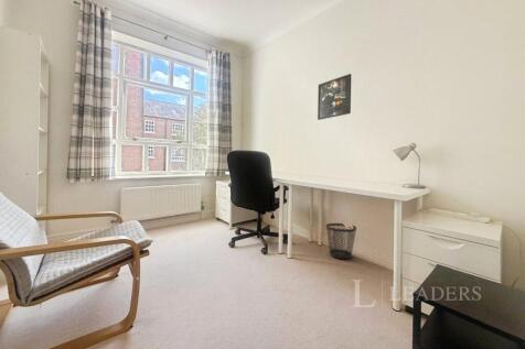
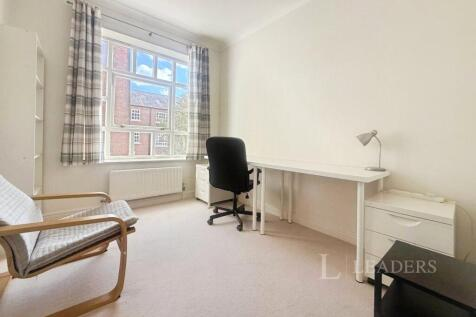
- wastebasket [325,222,357,260]
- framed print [317,73,352,121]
